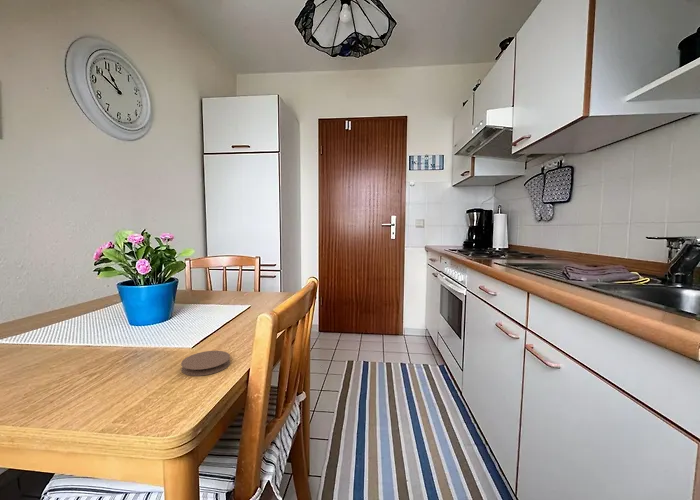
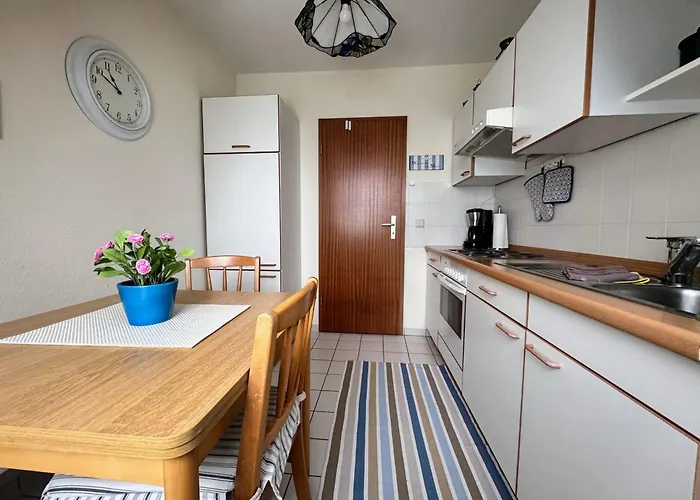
- coaster [180,350,231,377]
